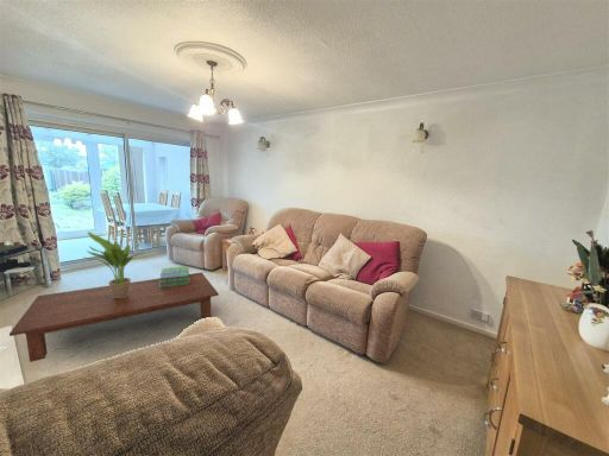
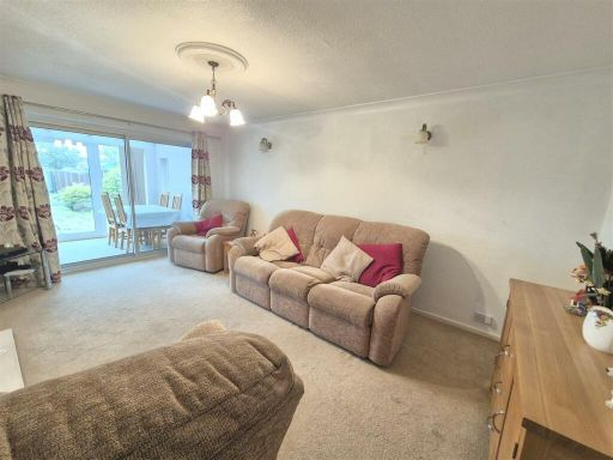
- potted plant [84,230,145,298]
- coffee table [8,271,220,363]
- stack of books [158,265,190,287]
